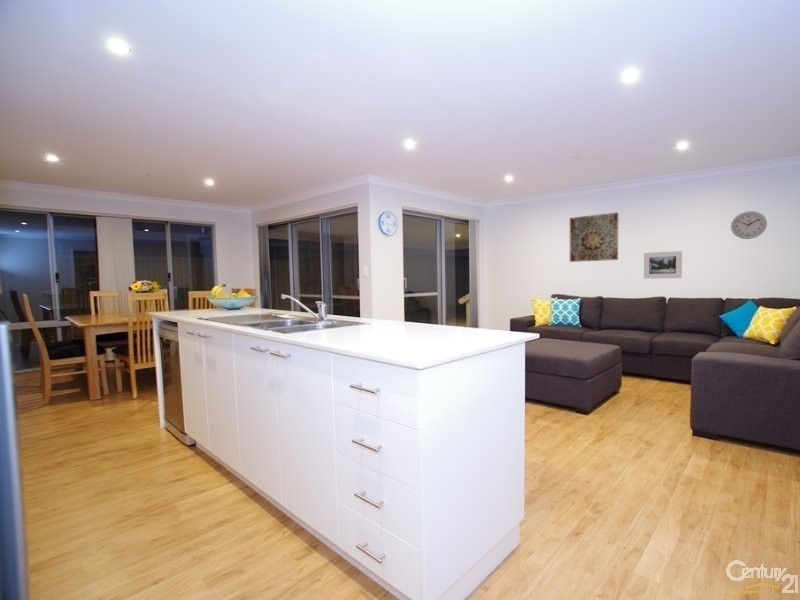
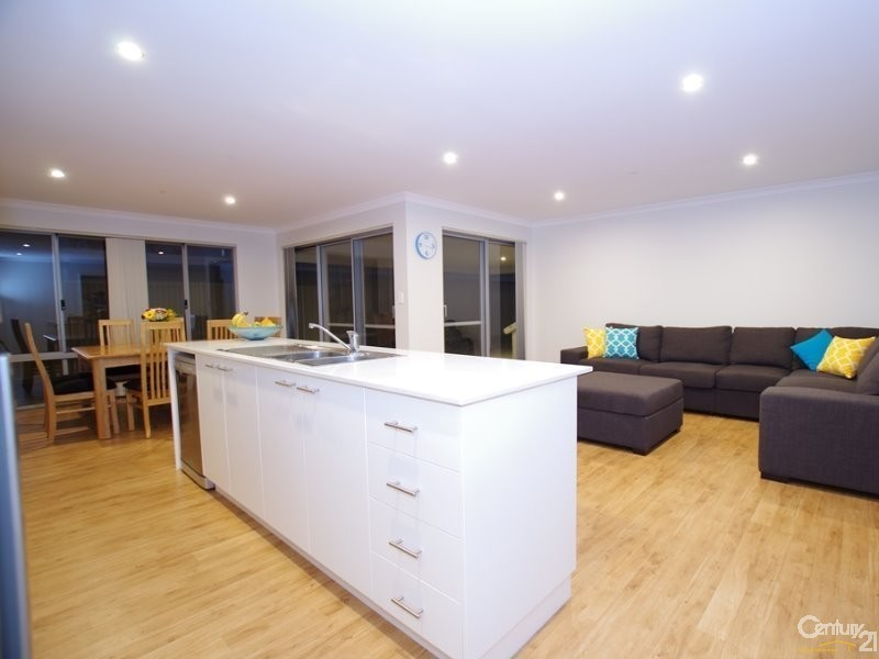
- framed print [643,250,683,280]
- wall art [569,211,619,263]
- wall clock [730,210,768,240]
